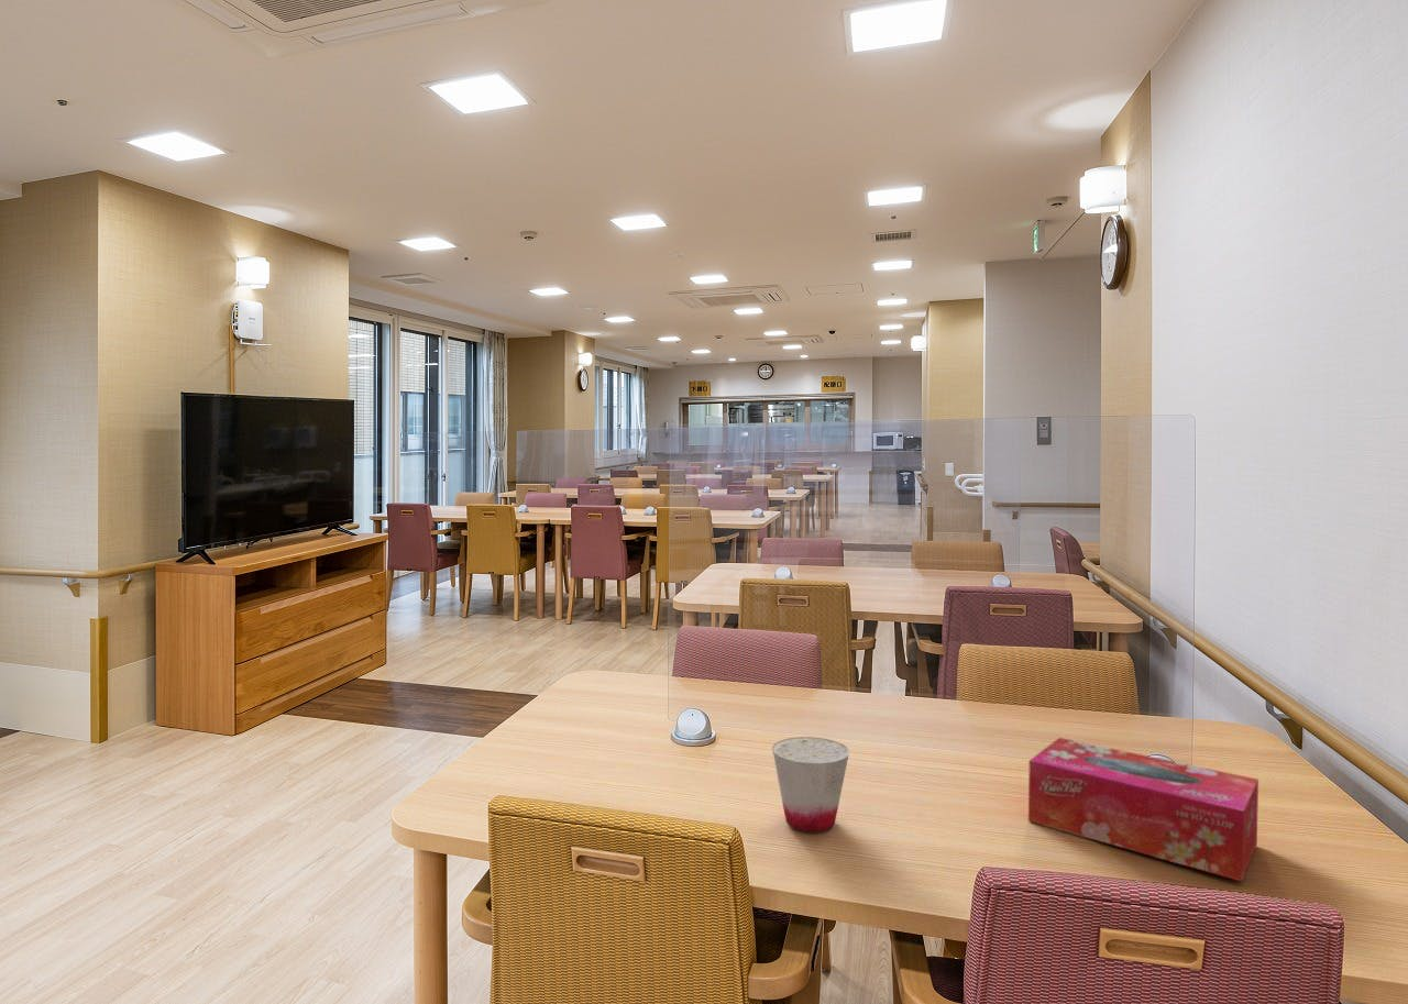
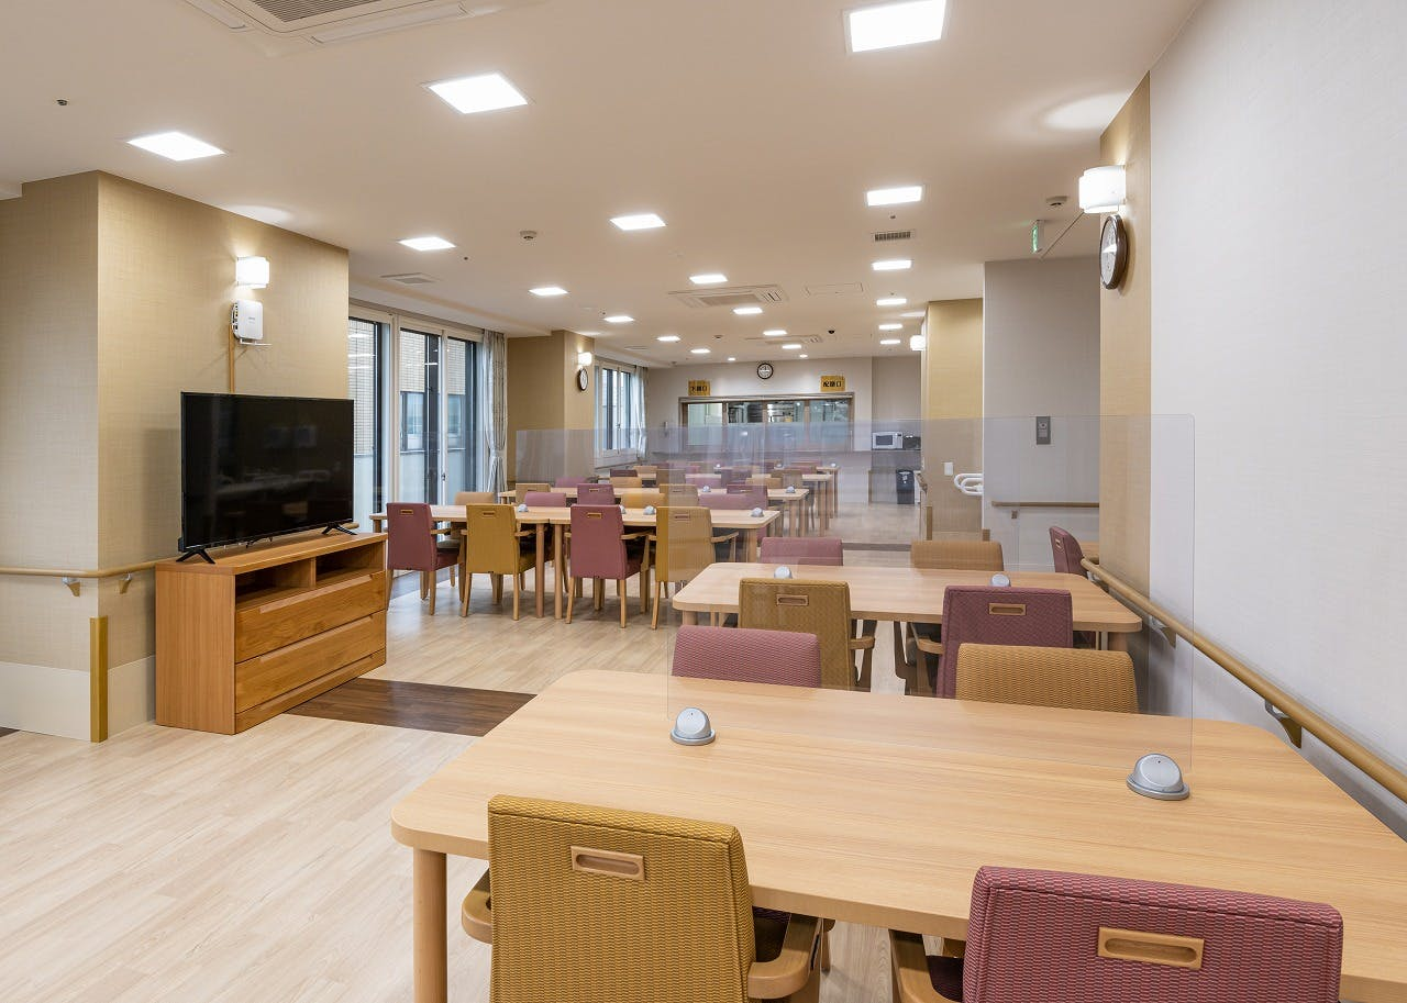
- tissue box [1027,737,1260,883]
- cup [771,736,850,834]
